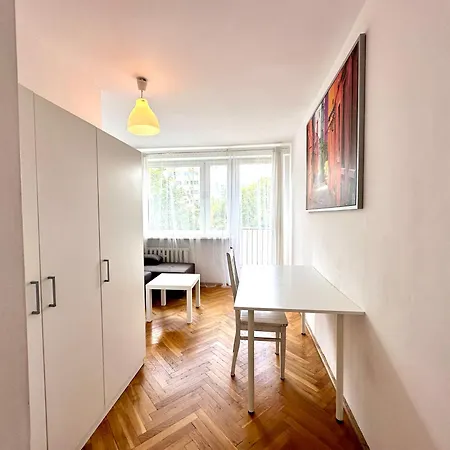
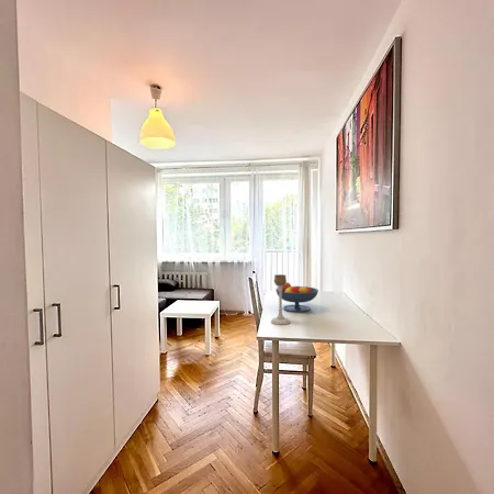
+ candle holder [270,273,291,326]
+ fruit bowl [274,281,319,313]
